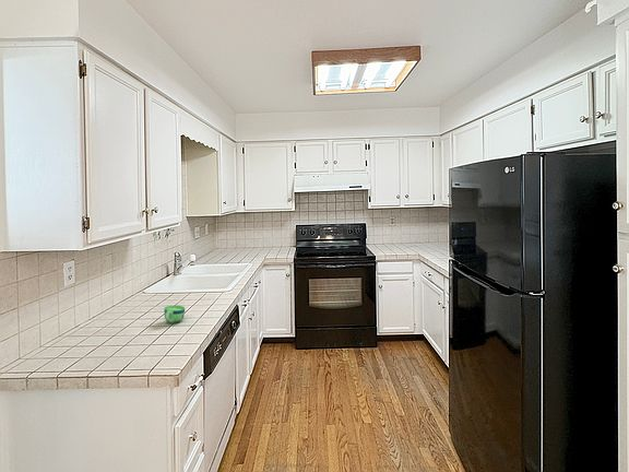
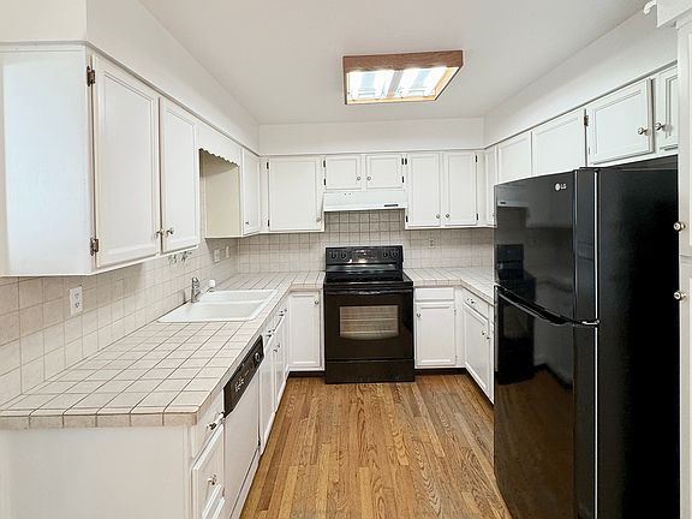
- cup [163,305,186,324]
